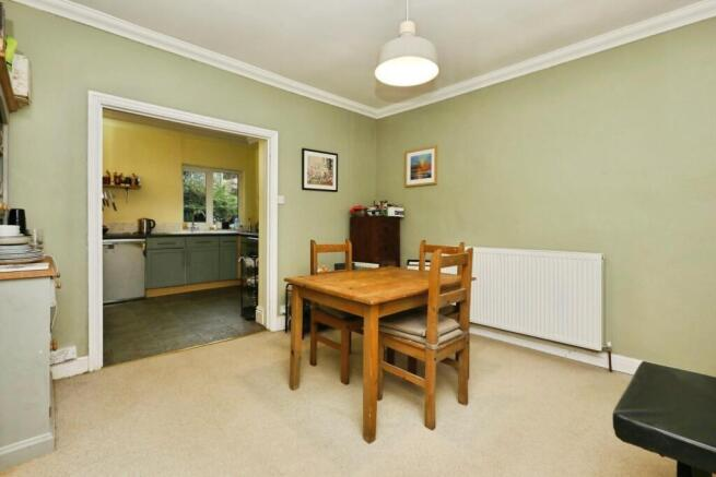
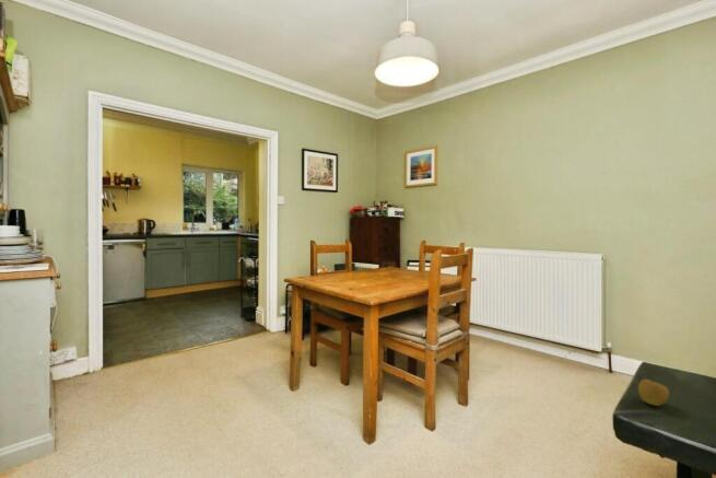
+ apple [637,378,670,407]
